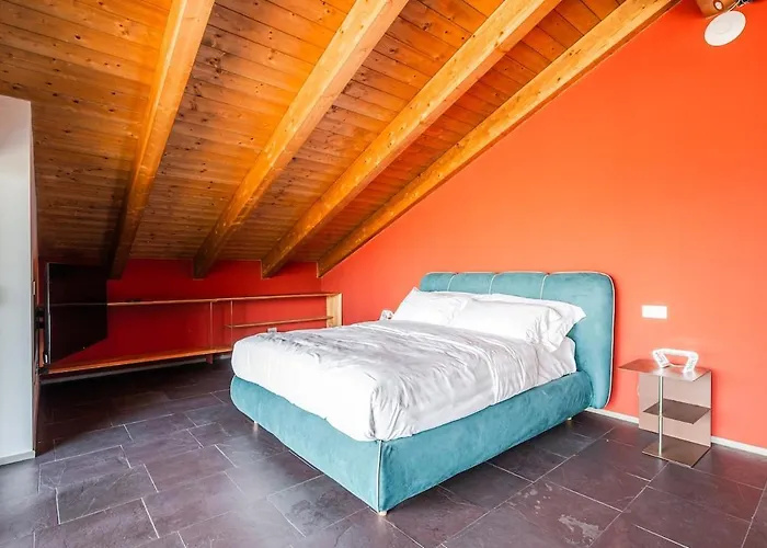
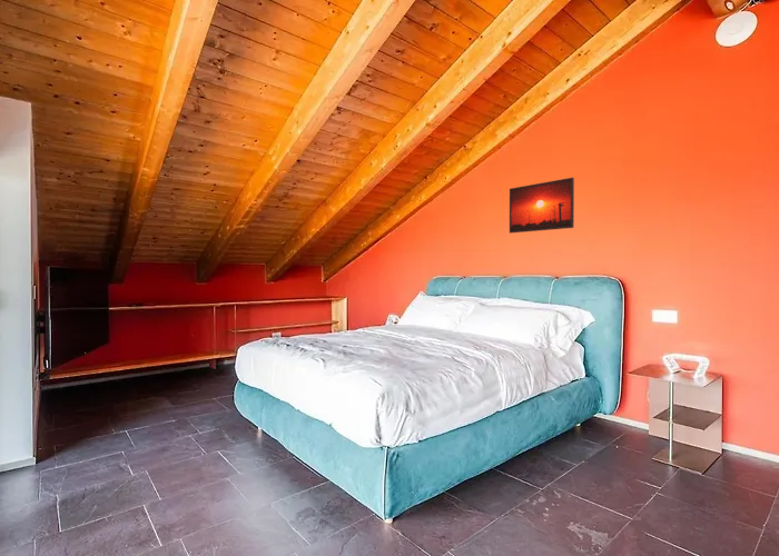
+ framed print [509,177,575,235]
